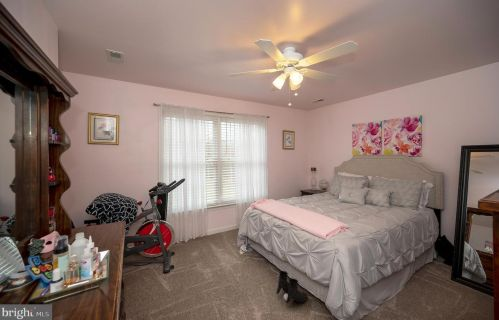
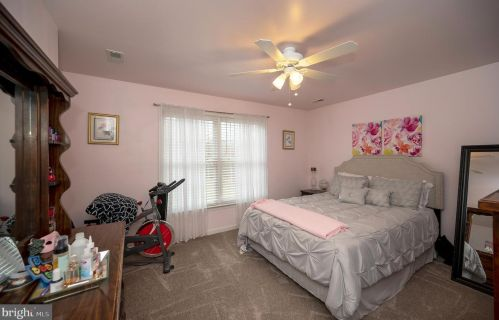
- boots [276,270,309,304]
